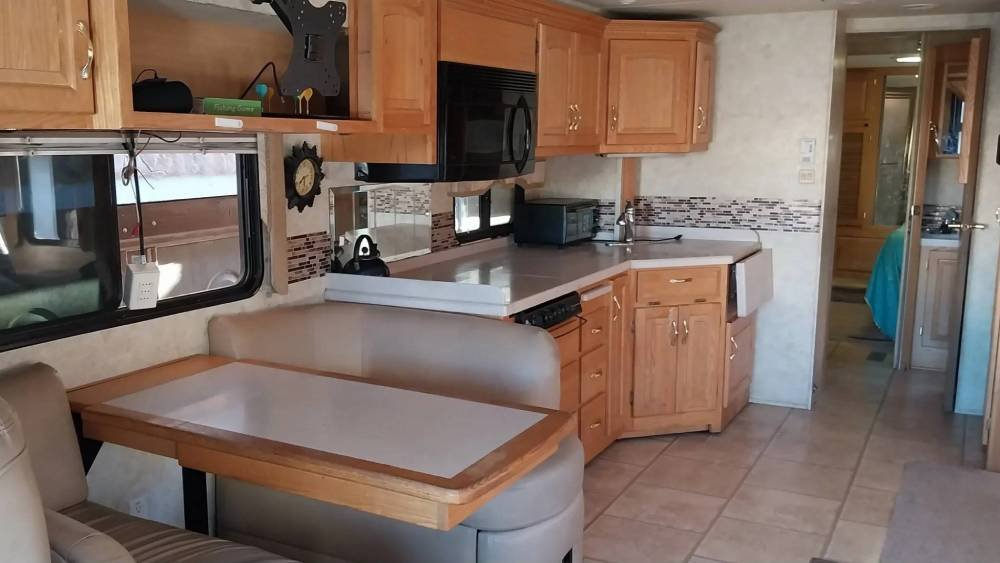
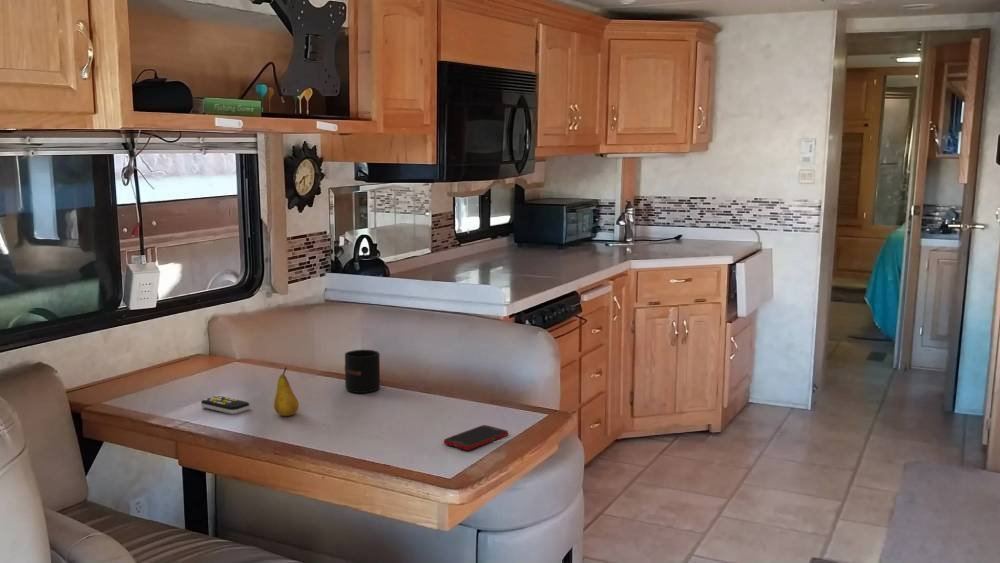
+ cell phone [443,424,509,451]
+ mug [344,349,381,394]
+ remote control [200,394,251,415]
+ fruit [273,366,300,417]
